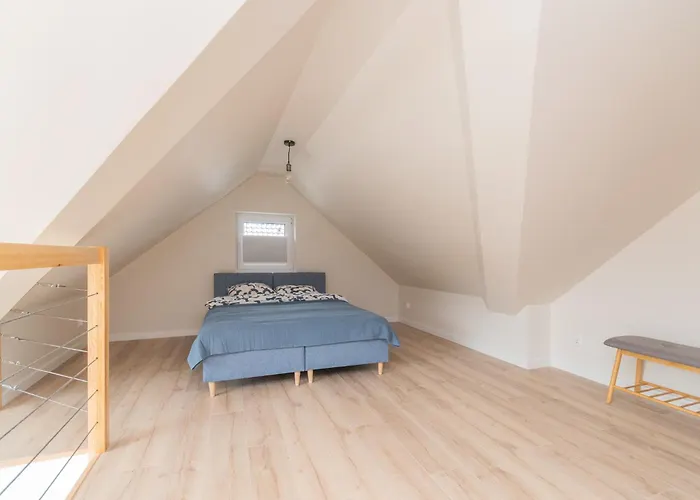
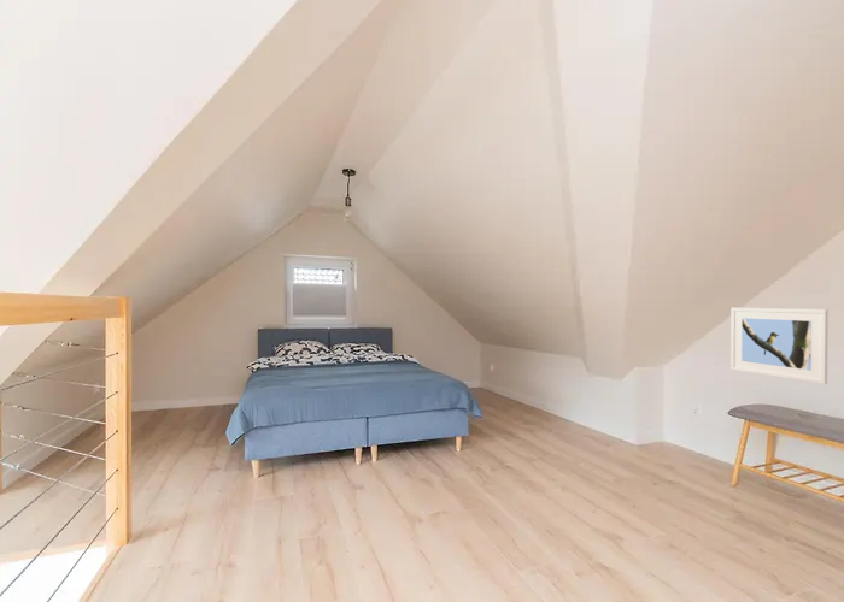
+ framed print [729,307,830,385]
